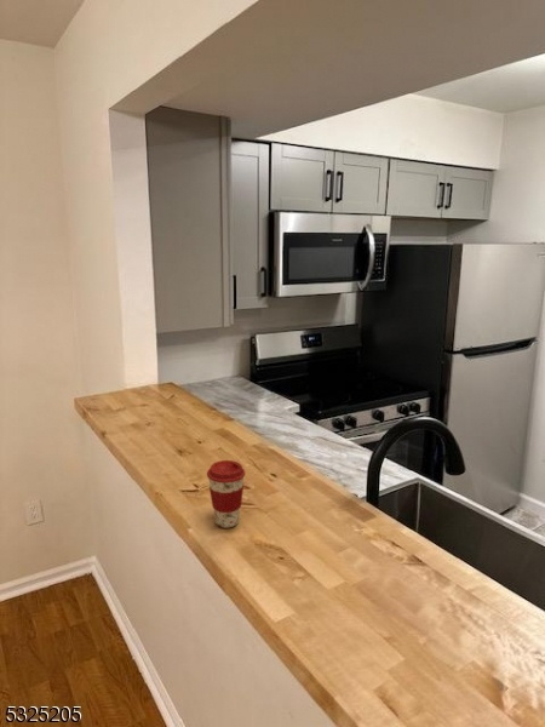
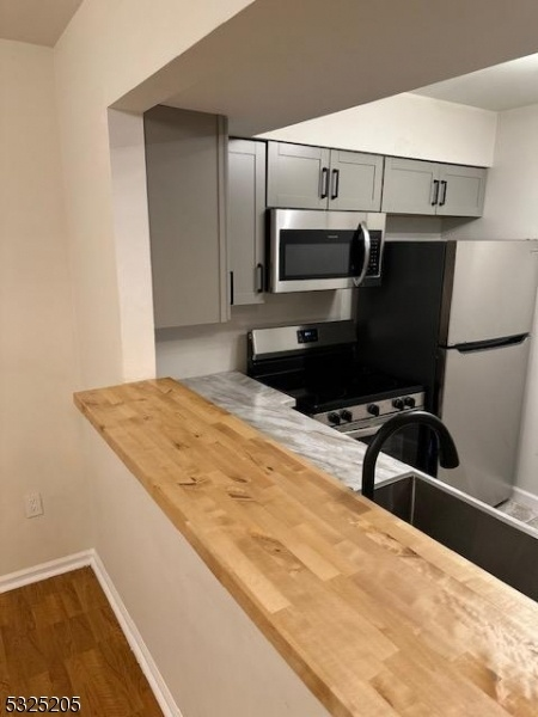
- coffee cup [206,459,246,529]
